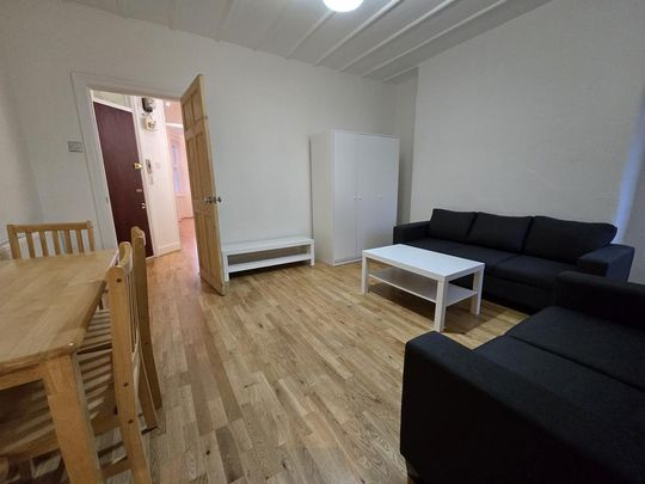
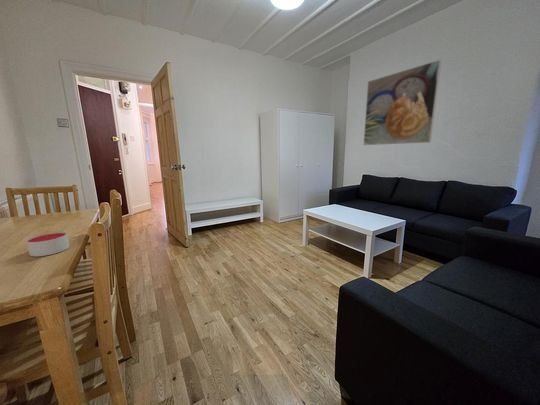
+ candle [25,231,70,257]
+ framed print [363,59,442,146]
